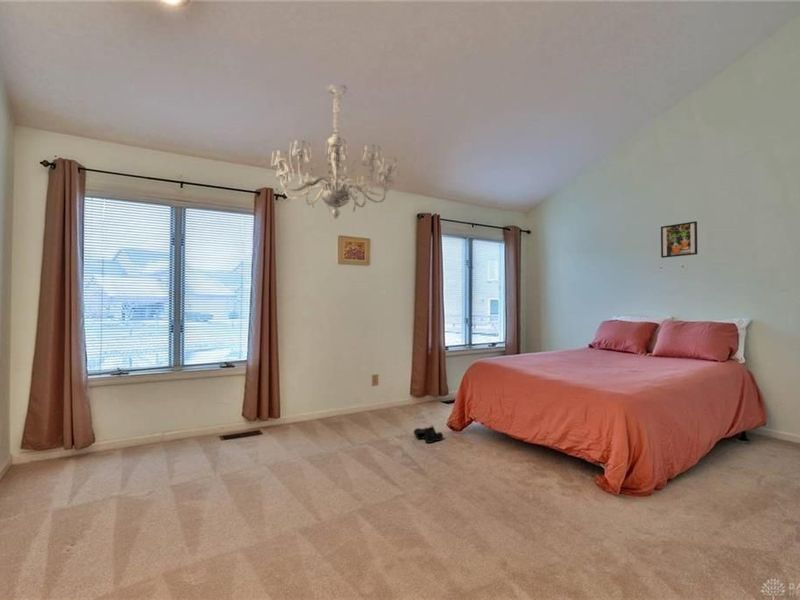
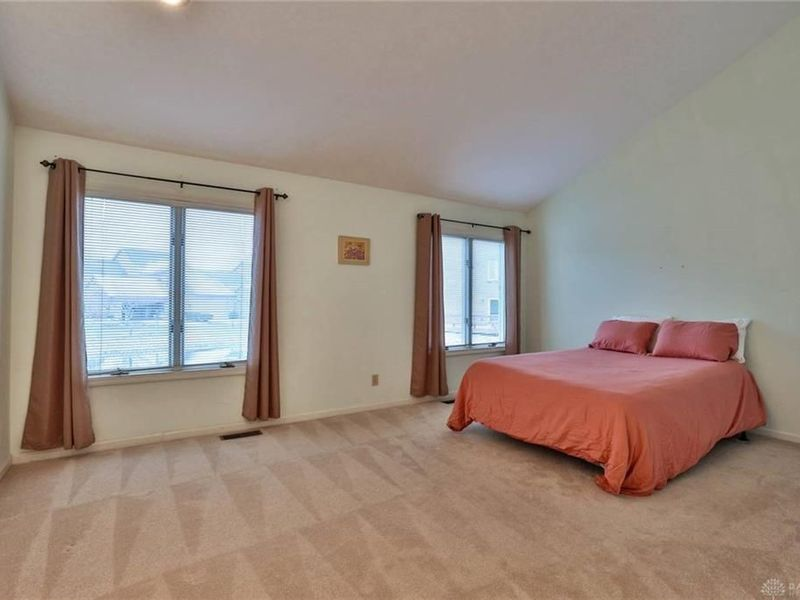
- boots [413,424,444,444]
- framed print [660,220,698,259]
- chandelier [270,84,400,220]
